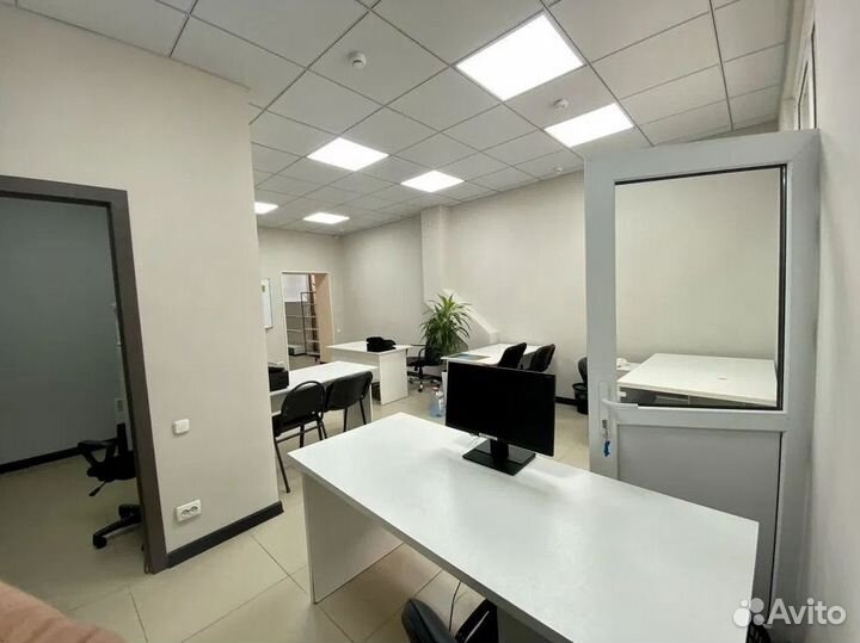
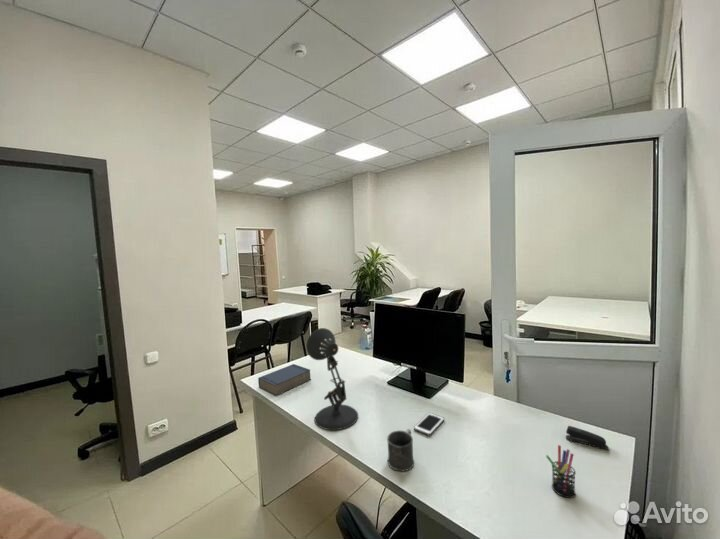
+ book [257,363,312,397]
+ cell phone [413,412,445,437]
+ mug [386,428,415,472]
+ desk lamp [305,327,359,431]
+ stapler [565,425,610,451]
+ pen holder [545,444,577,499]
